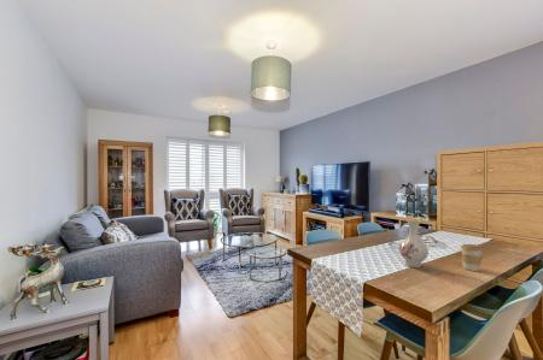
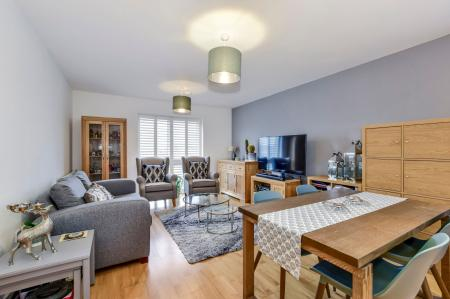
- coffee cup [460,243,484,272]
- vase [398,218,430,268]
